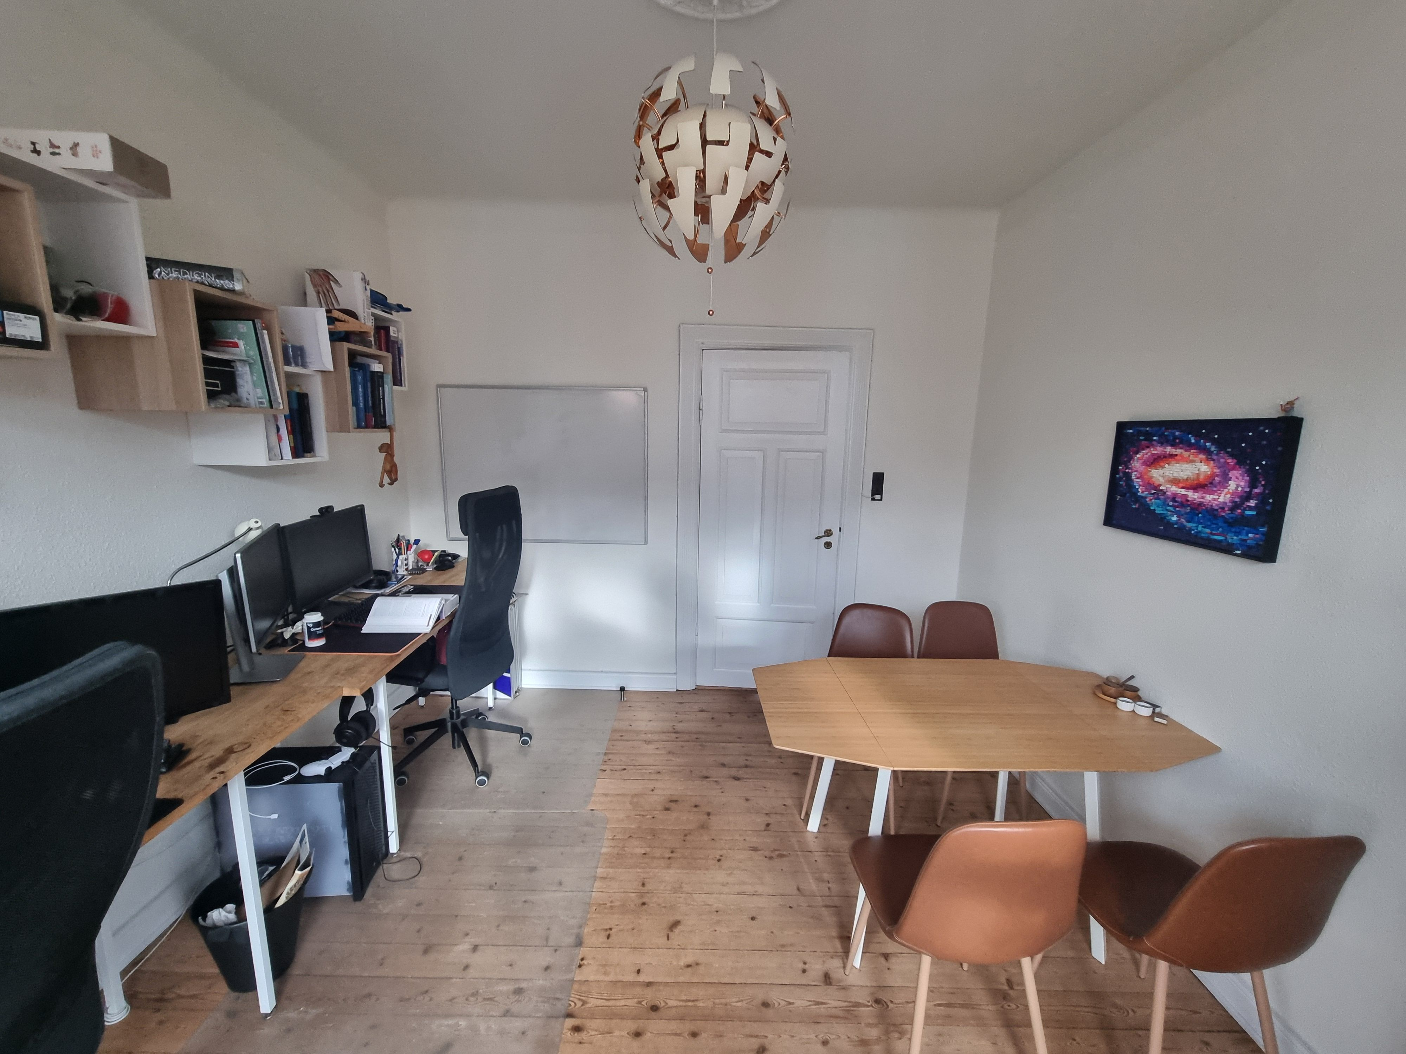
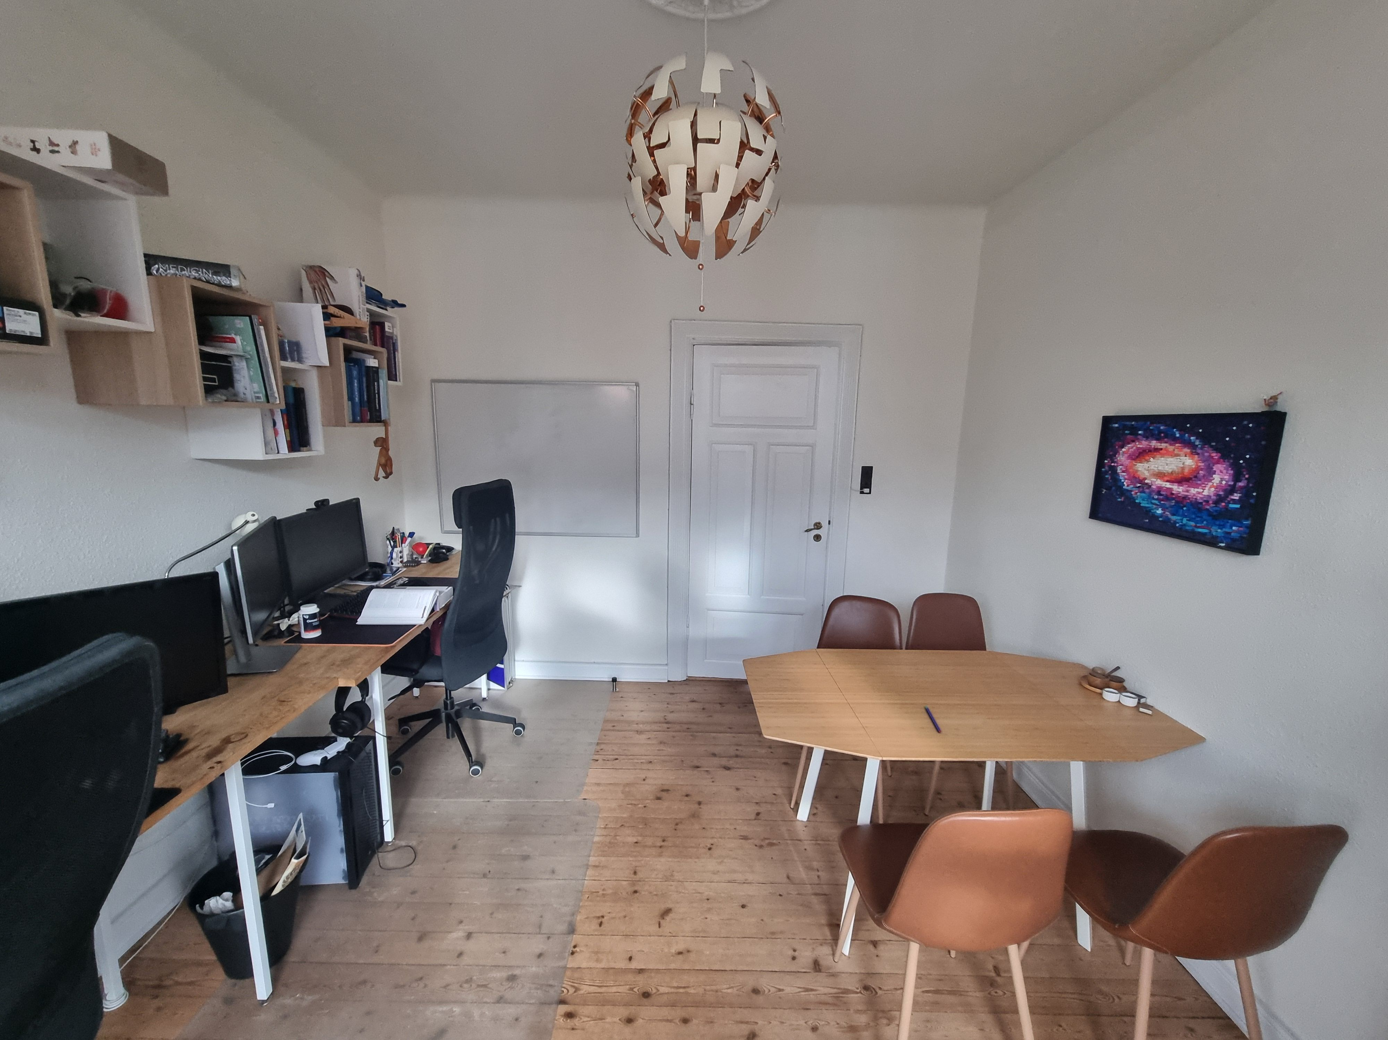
+ pen [925,705,942,733]
